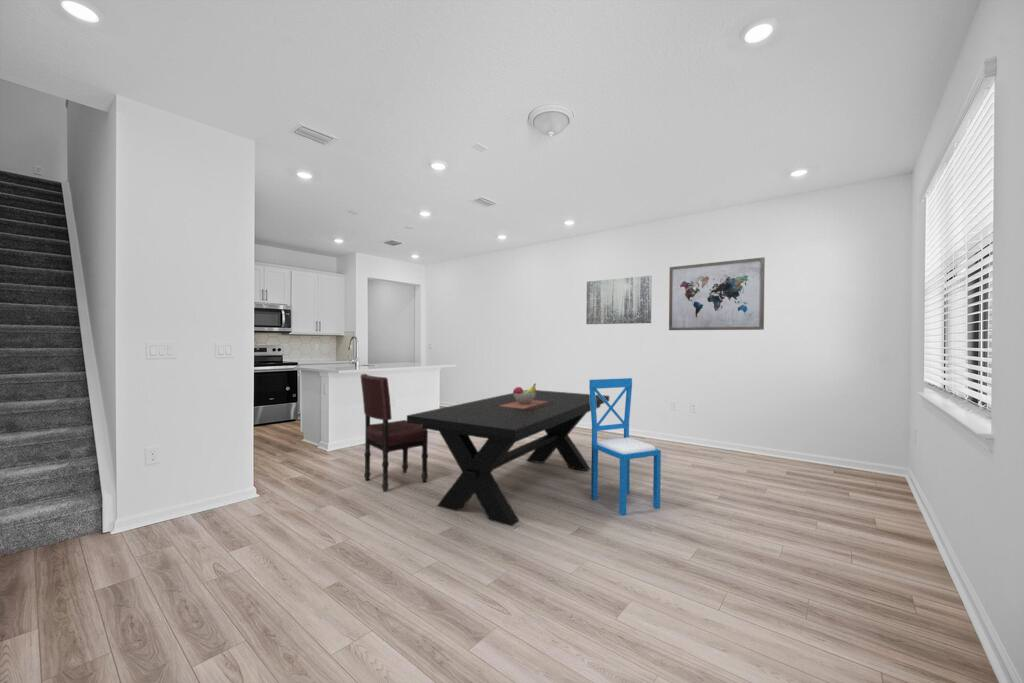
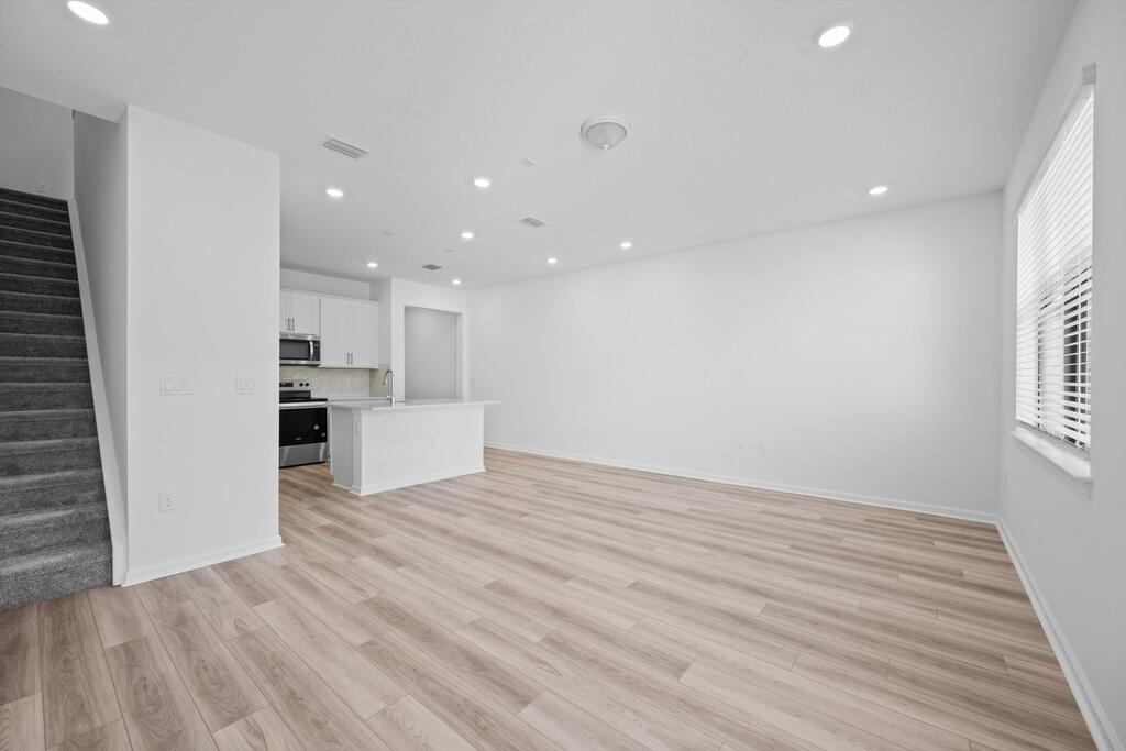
- dining chair [360,373,429,493]
- dining chair [588,377,662,517]
- wall art [668,256,766,331]
- wall art [585,275,653,325]
- dining table [406,382,610,527]
